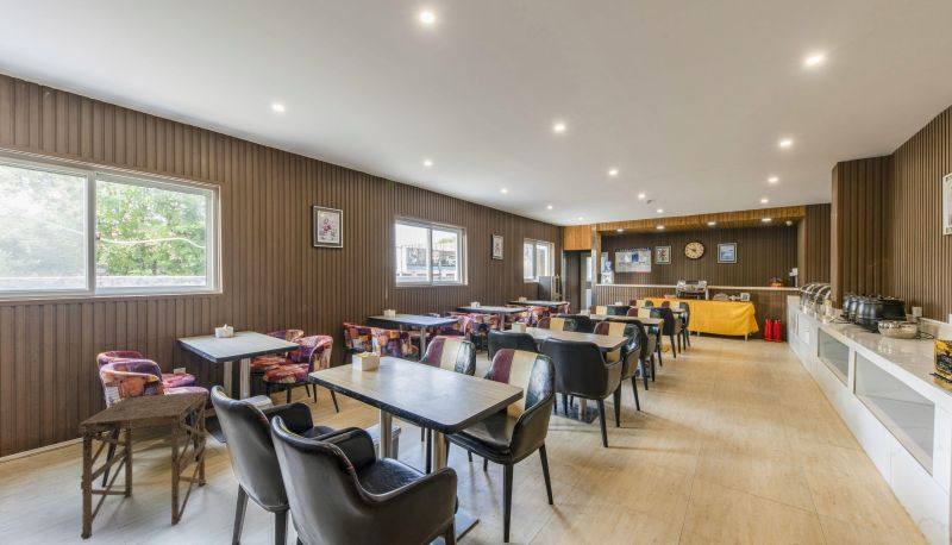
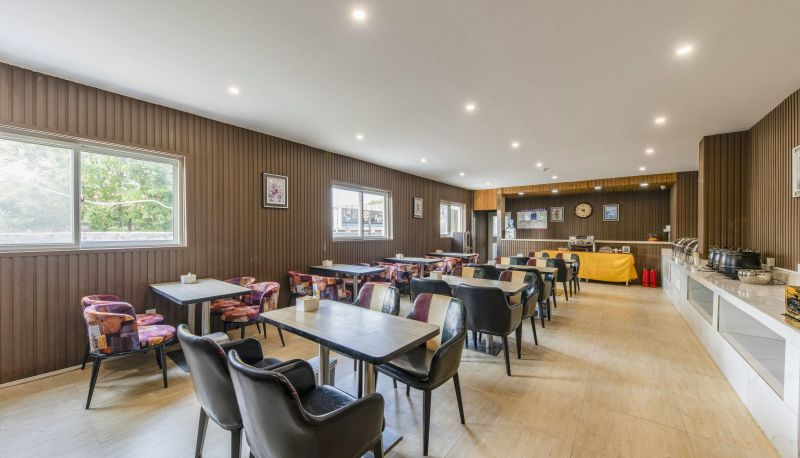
- side table [77,390,209,540]
